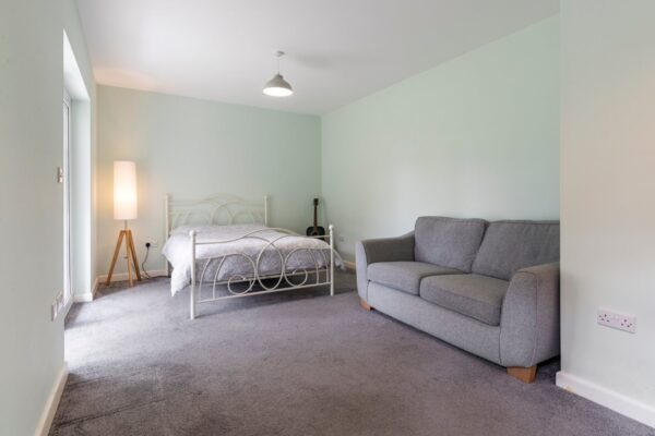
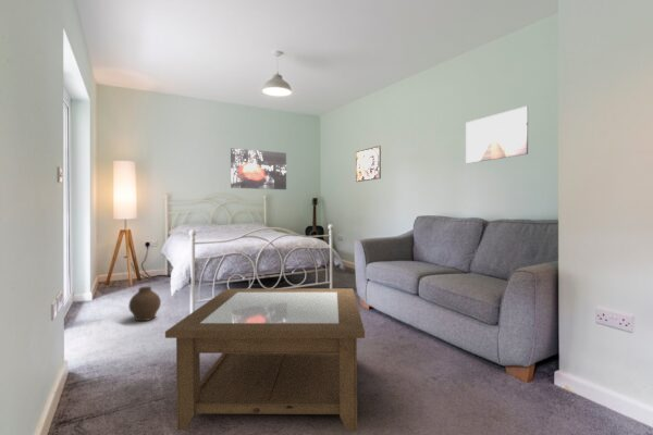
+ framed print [355,145,382,183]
+ vase [127,286,162,322]
+ coffee table [164,287,366,432]
+ wall art [230,147,287,190]
+ wall art [465,105,529,164]
